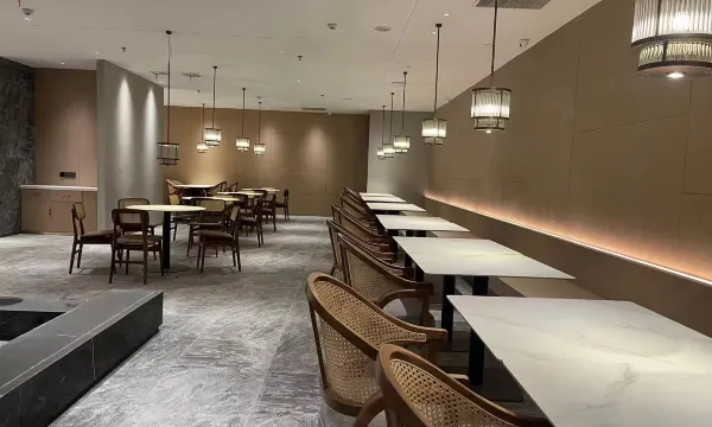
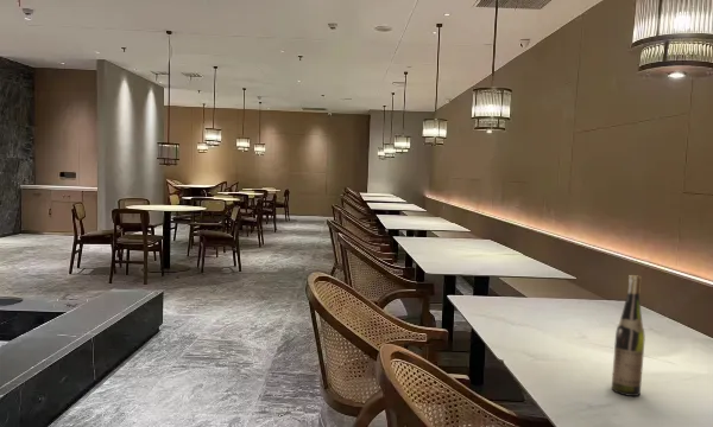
+ wine bottle [611,274,646,397]
